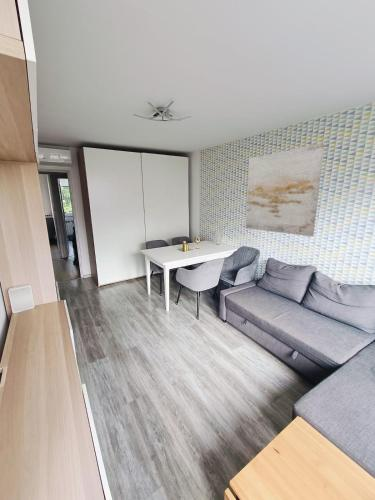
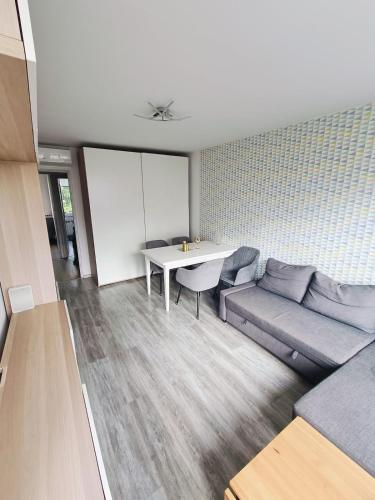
- wall art [245,142,326,238]
